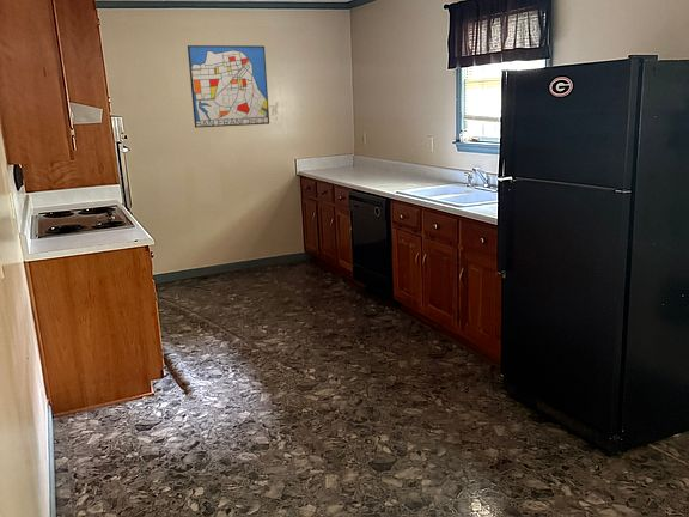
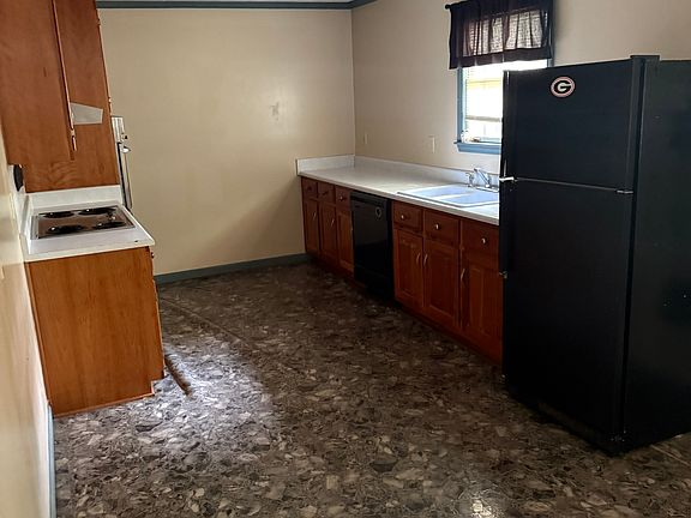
- wall art [187,44,270,129]
